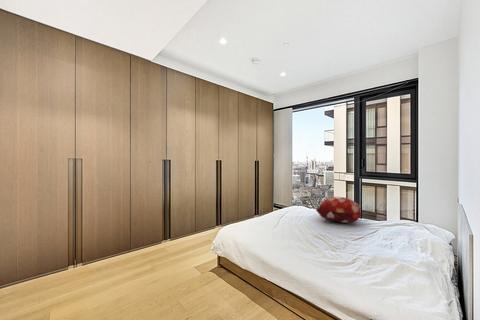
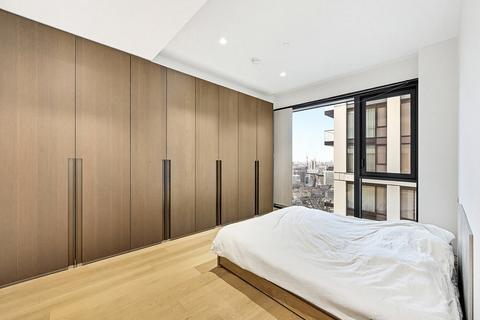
- decorative pillow [315,196,364,224]
